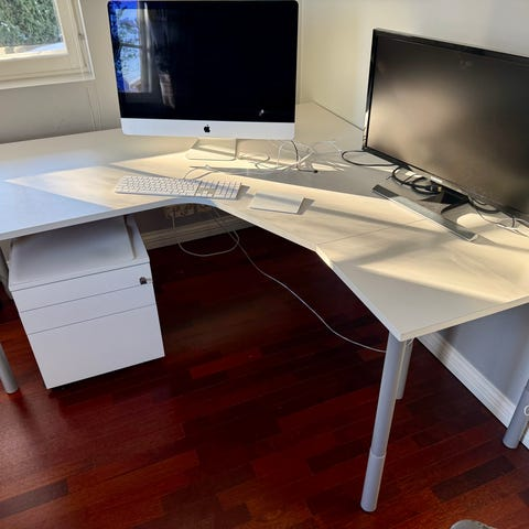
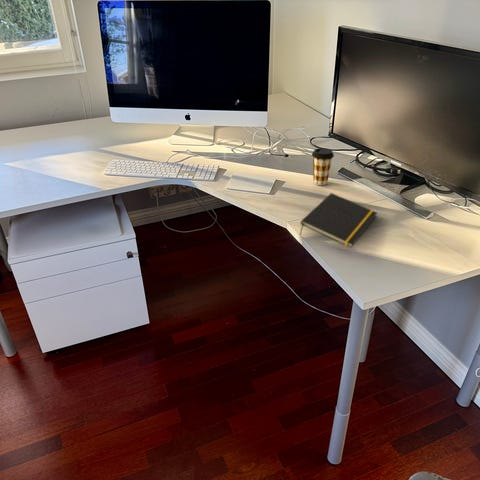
+ notepad [299,192,378,249]
+ coffee cup [311,147,335,186]
